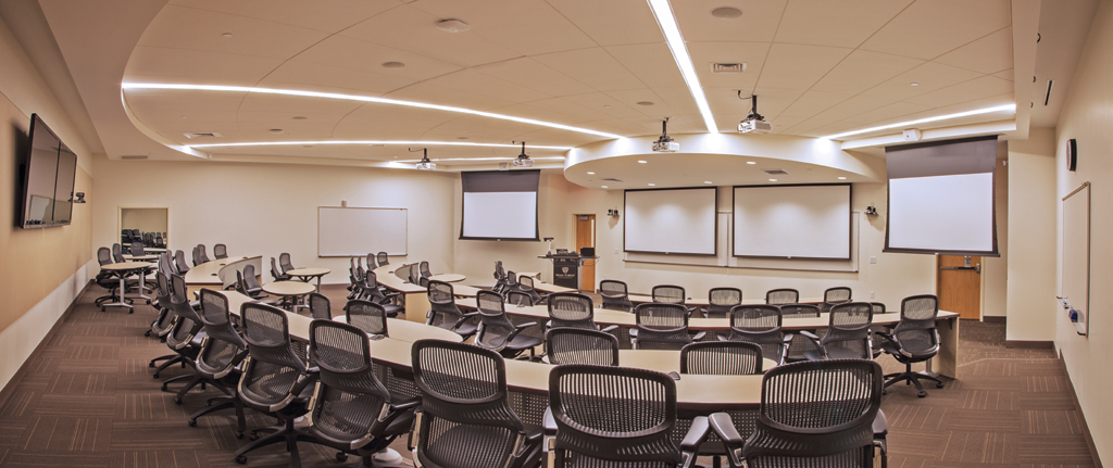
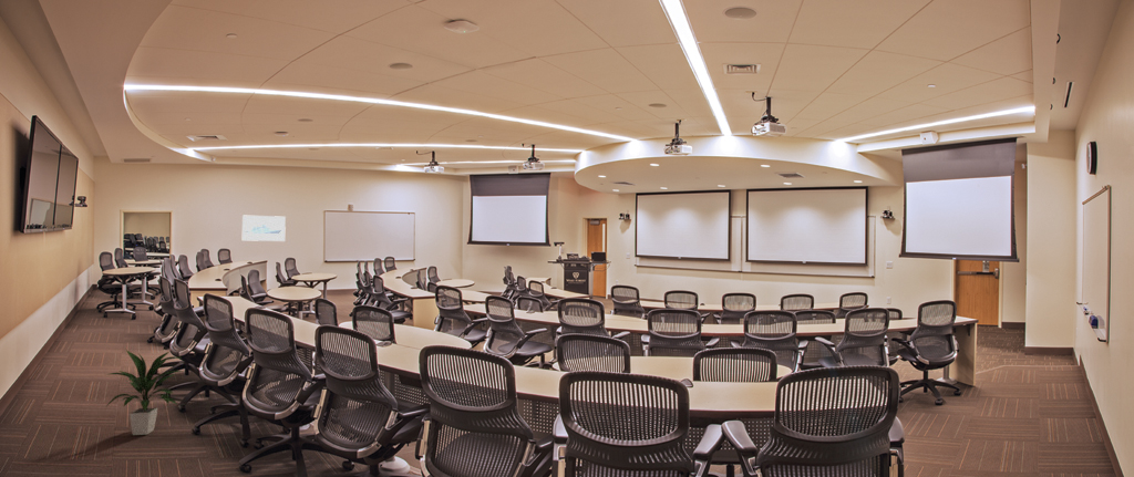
+ indoor plant [105,349,185,436]
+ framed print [241,214,287,242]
